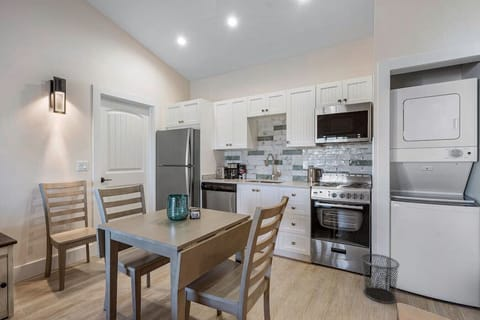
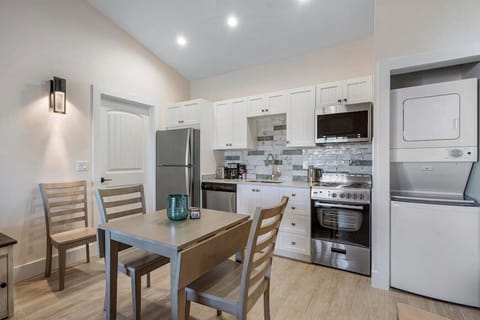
- waste bin [360,253,400,305]
